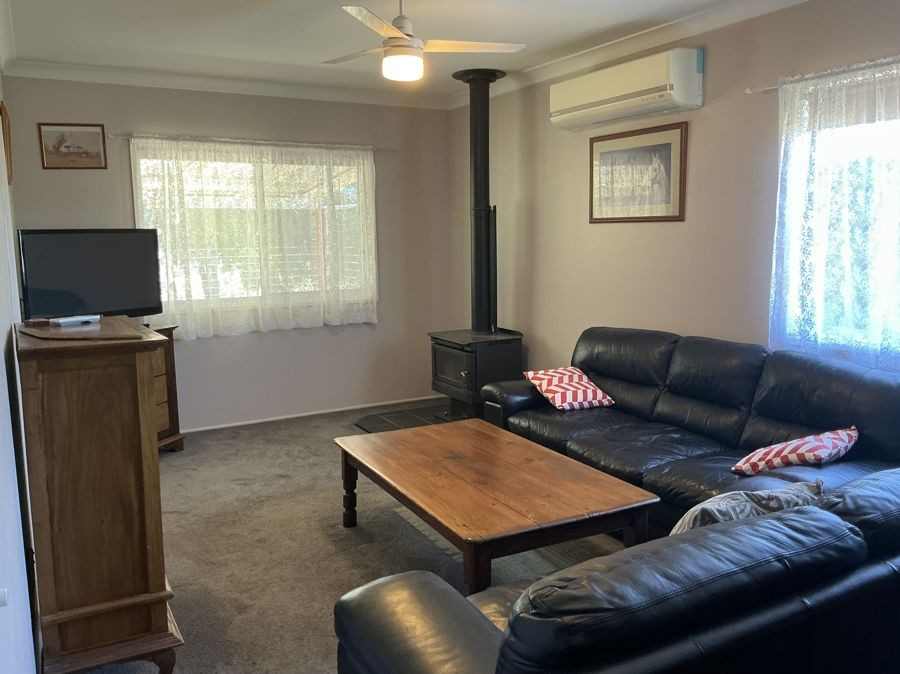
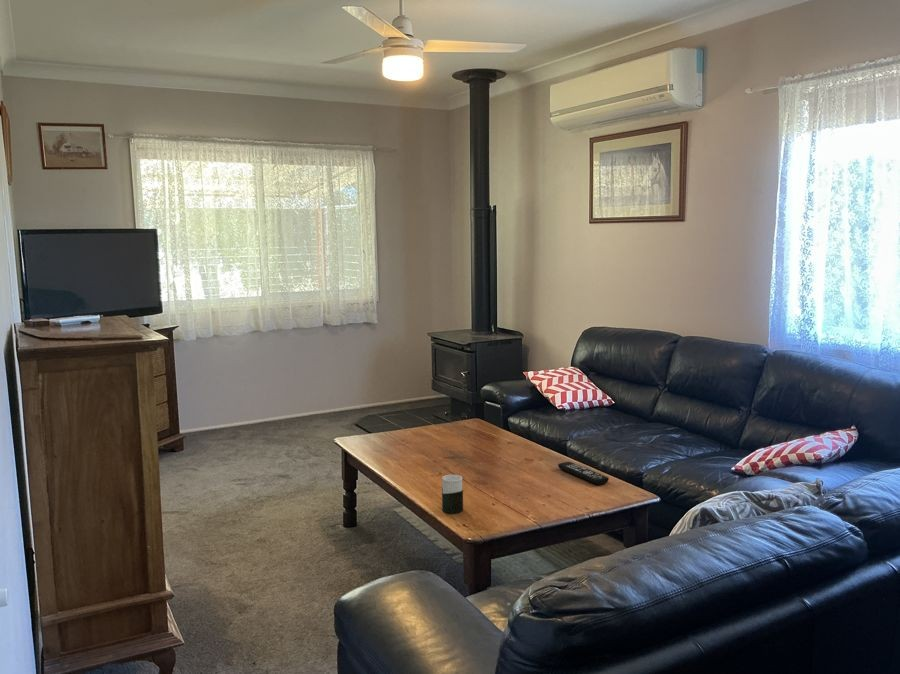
+ cup [441,474,464,515]
+ remote control [557,461,610,486]
